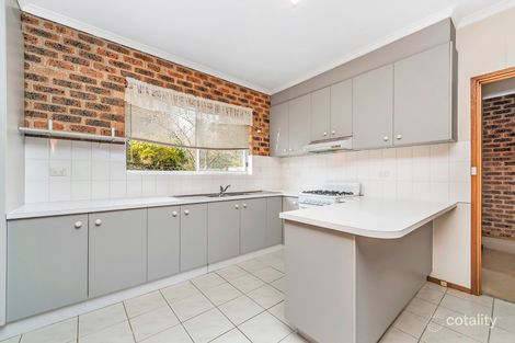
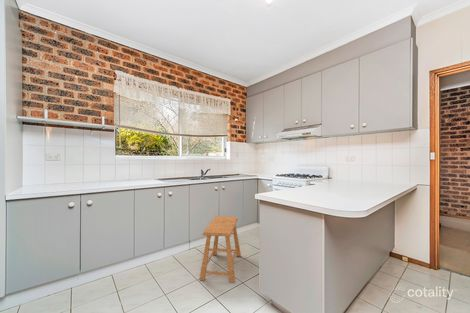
+ stool [199,215,242,284]
